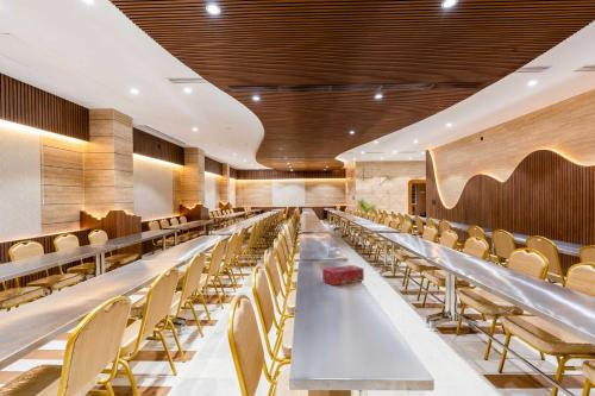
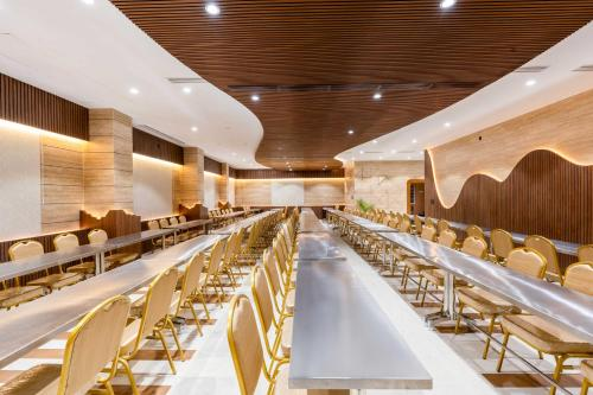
- tissue box [321,264,365,287]
